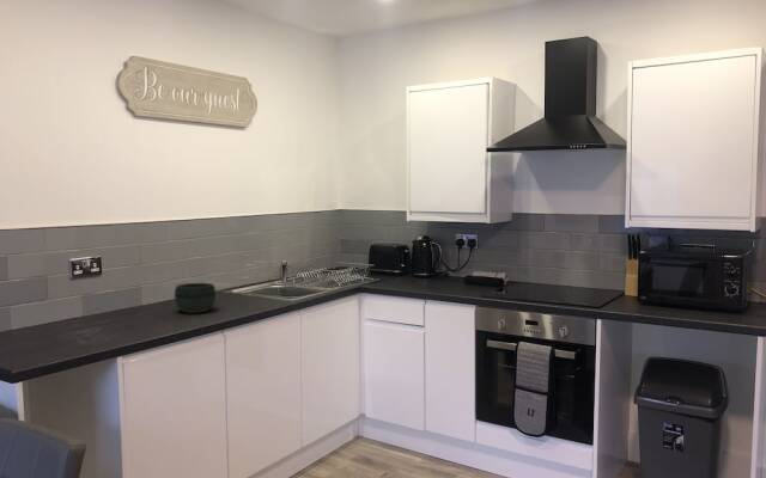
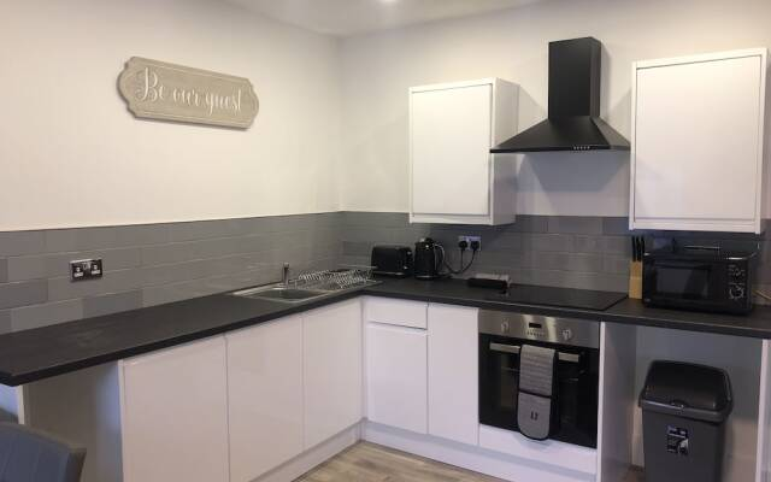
- bowl [174,282,217,314]
